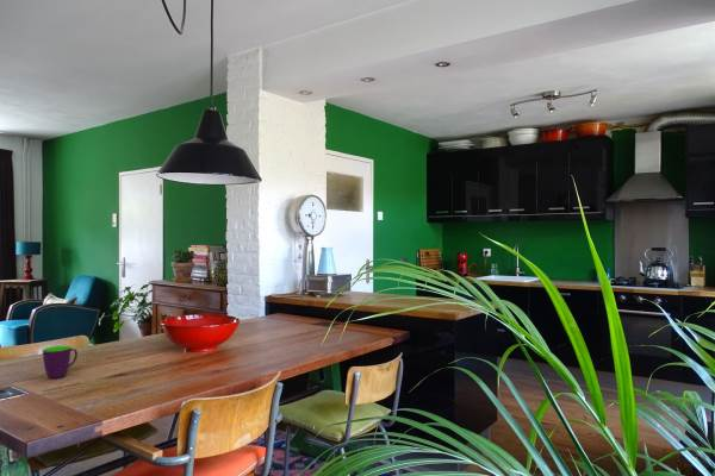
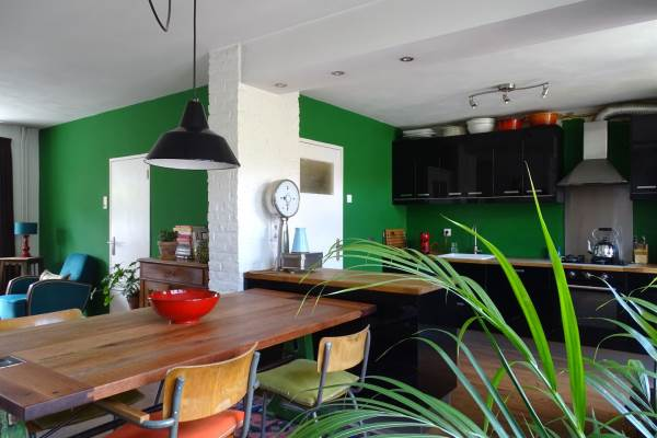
- mug [42,344,79,380]
